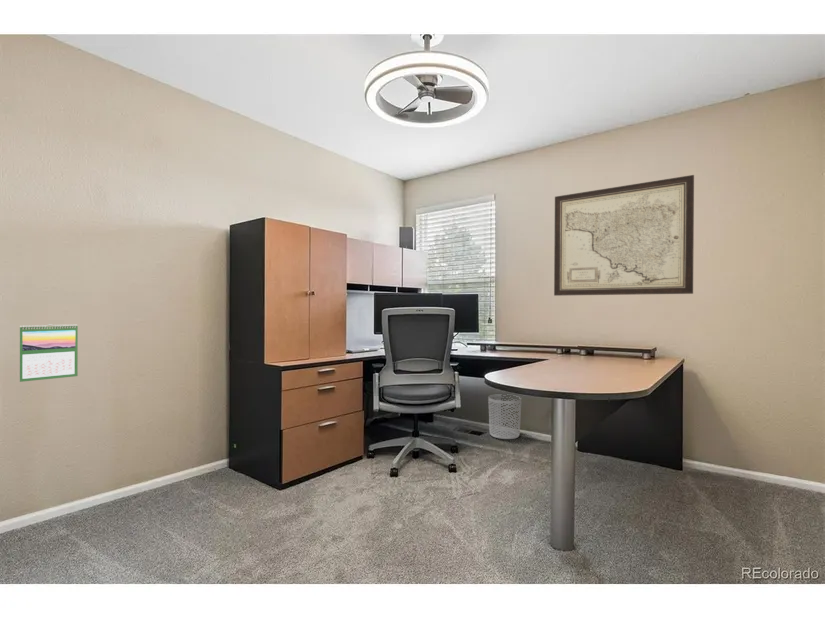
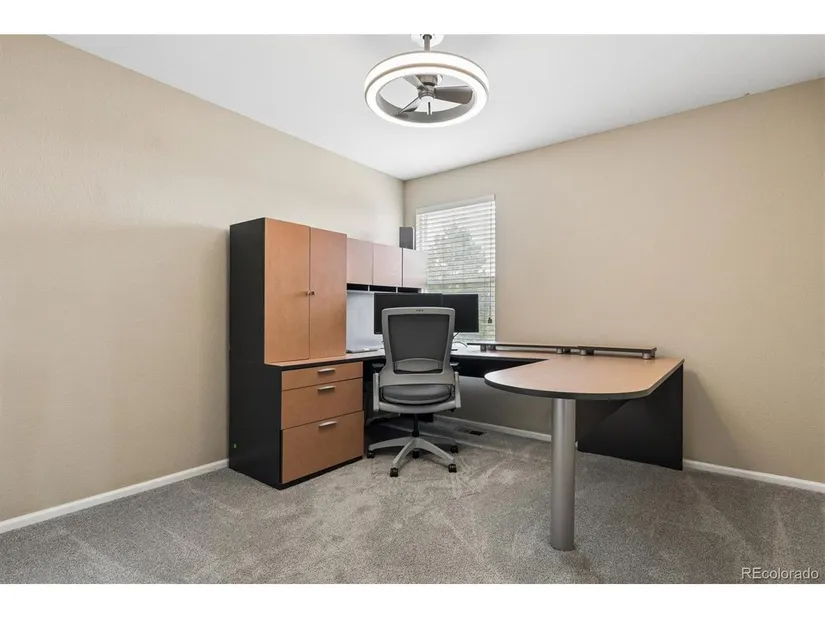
- wall art [553,174,695,297]
- waste bin [487,393,522,440]
- calendar [19,323,79,383]
